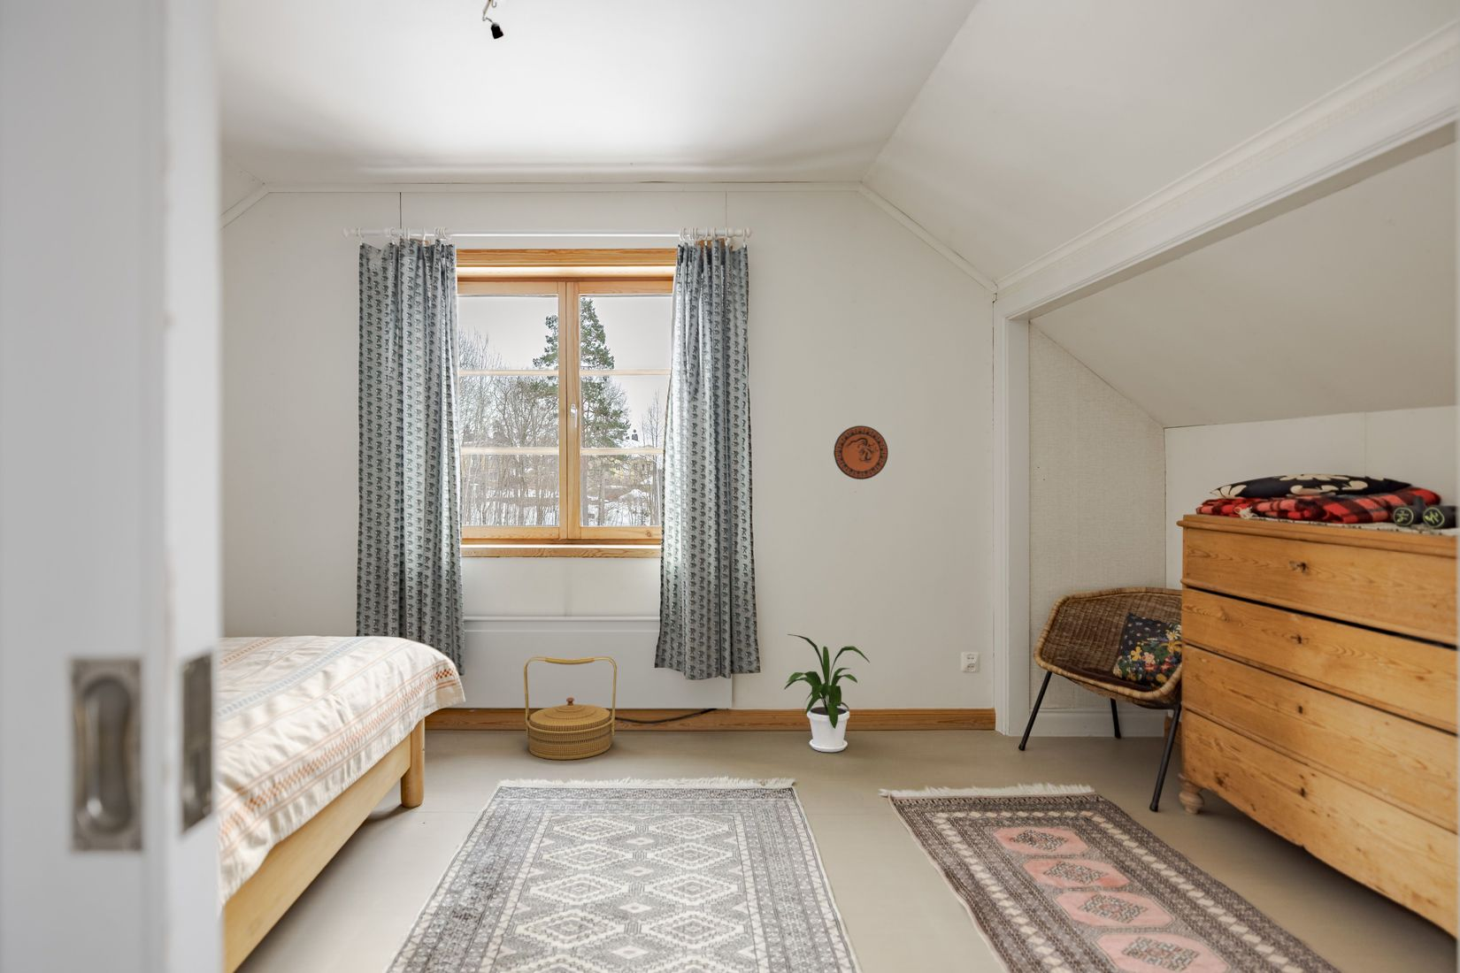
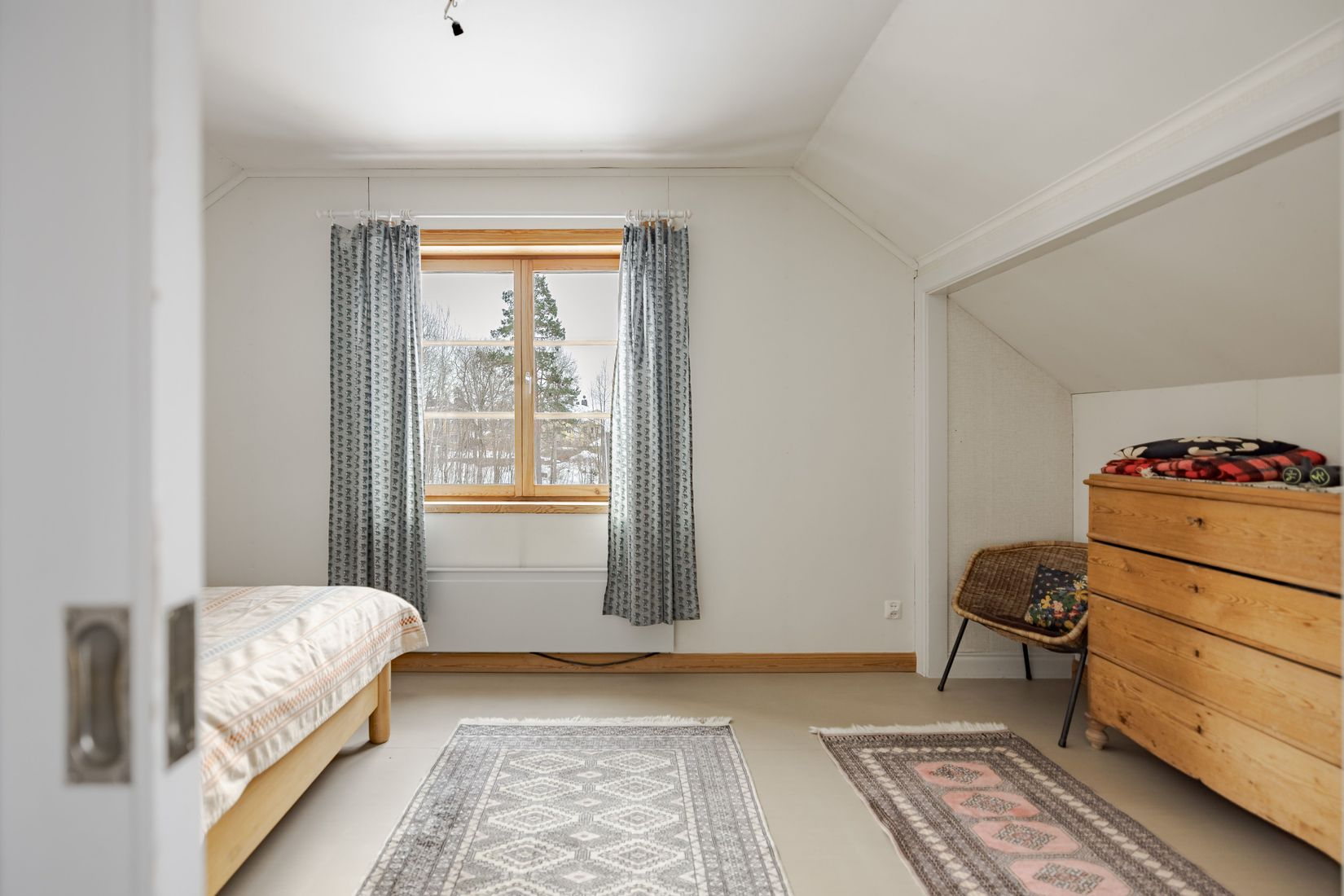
- house plant [783,633,871,753]
- decorative plate [832,425,890,480]
- woven basket [523,656,618,761]
